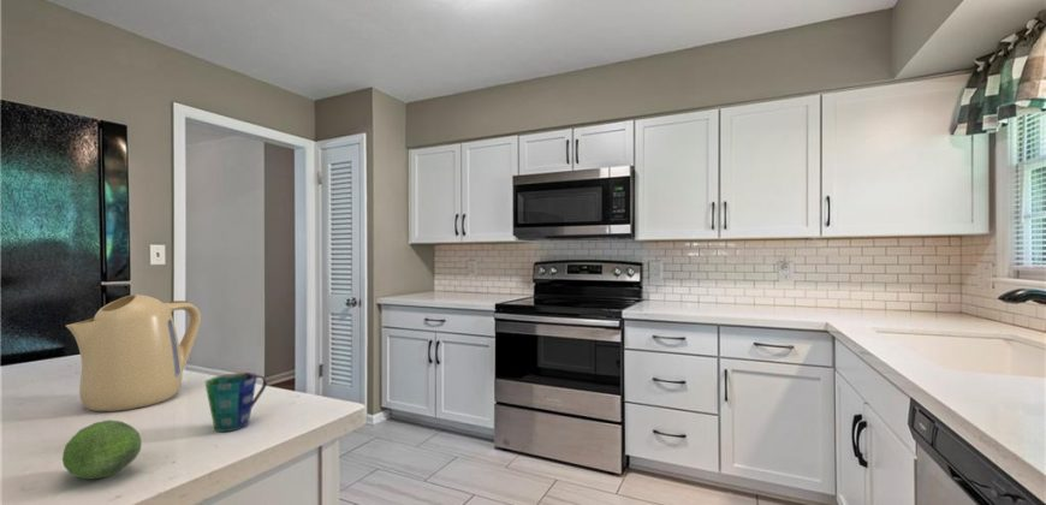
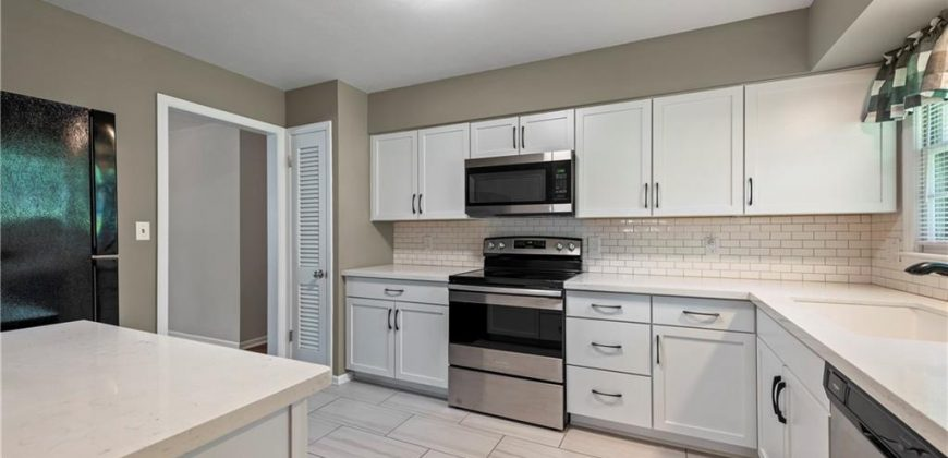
- cup [204,372,268,433]
- fruit [61,420,143,480]
- kettle [65,293,202,412]
